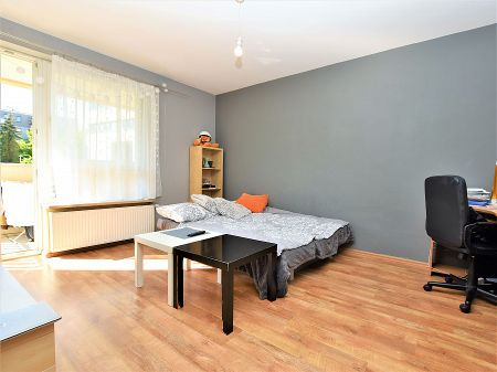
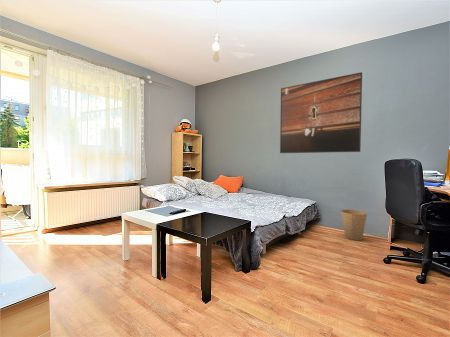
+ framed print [279,71,363,154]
+ trash can [340,209,368,242]
